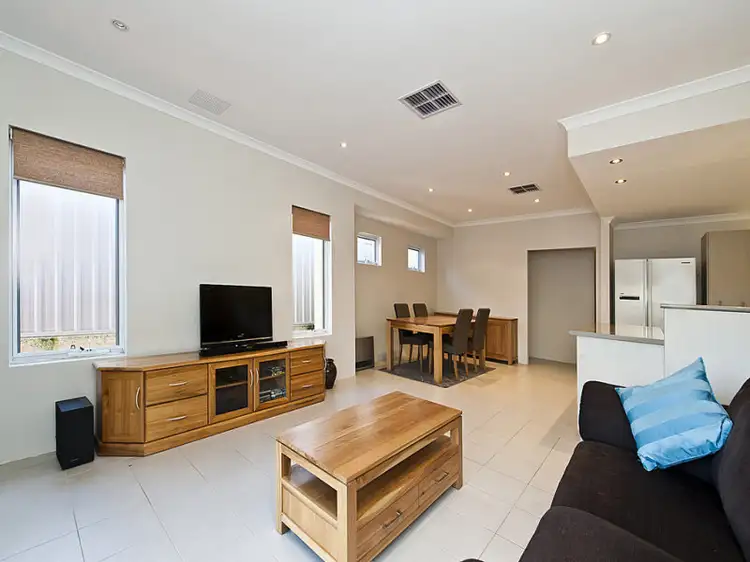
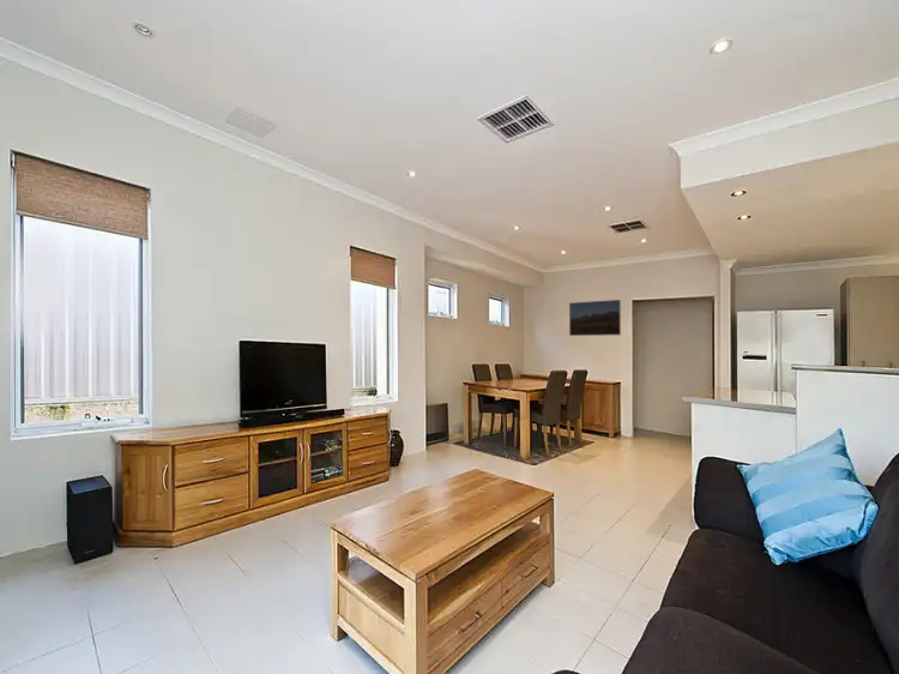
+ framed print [568,299,622,337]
